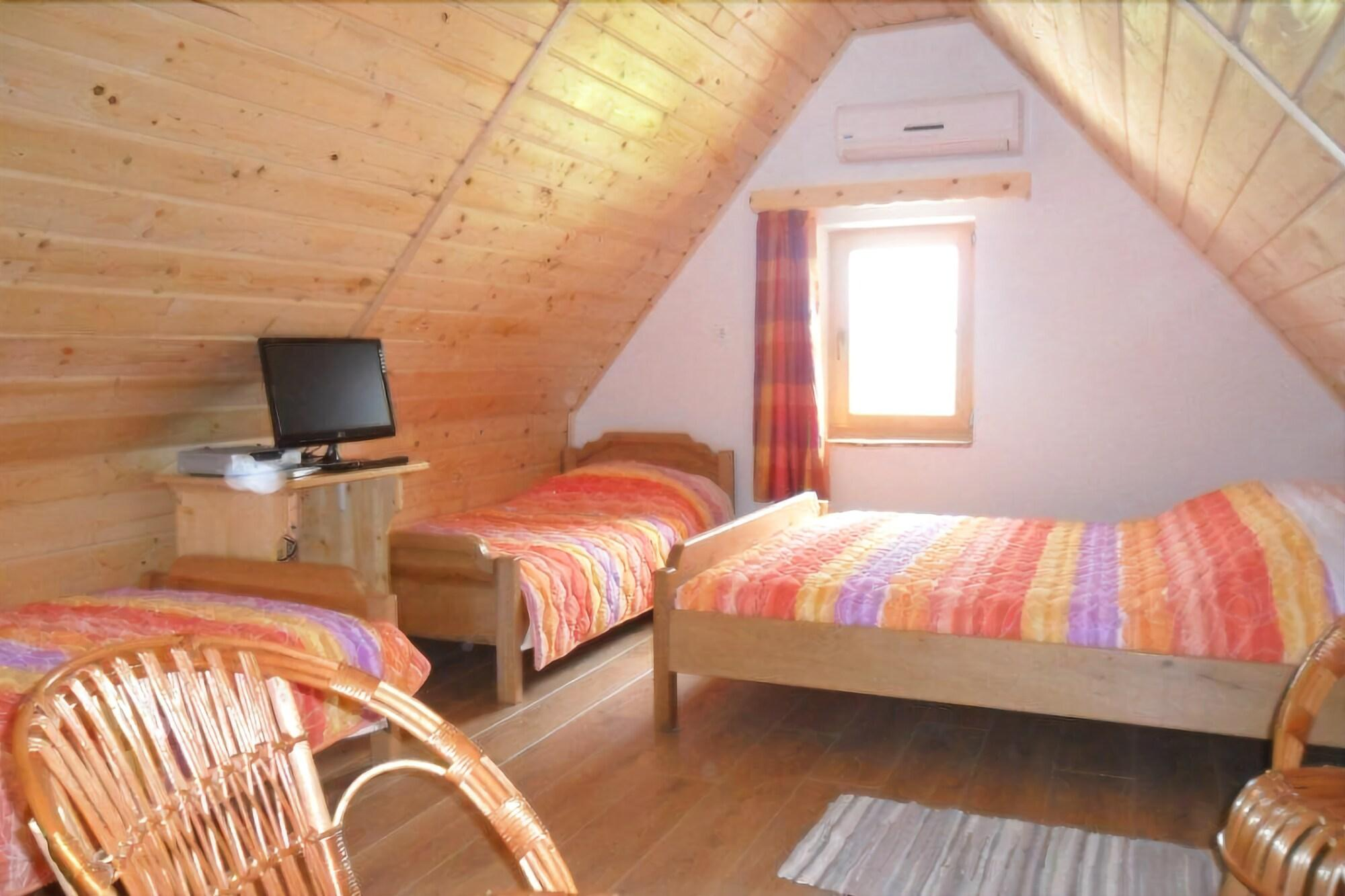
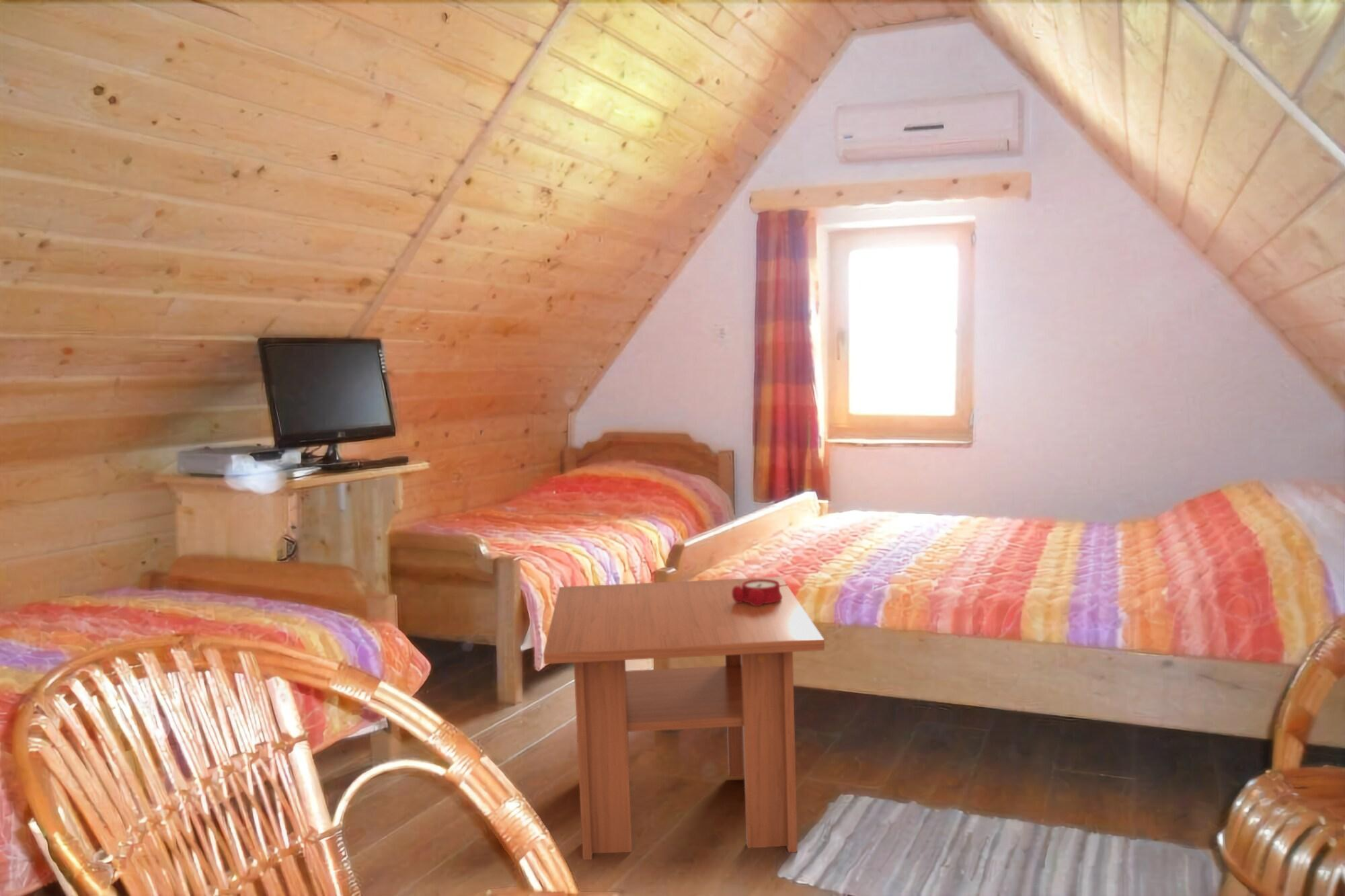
+ alarm clock [732,579,787,606]
+ coffee table [543,576,825,860]
